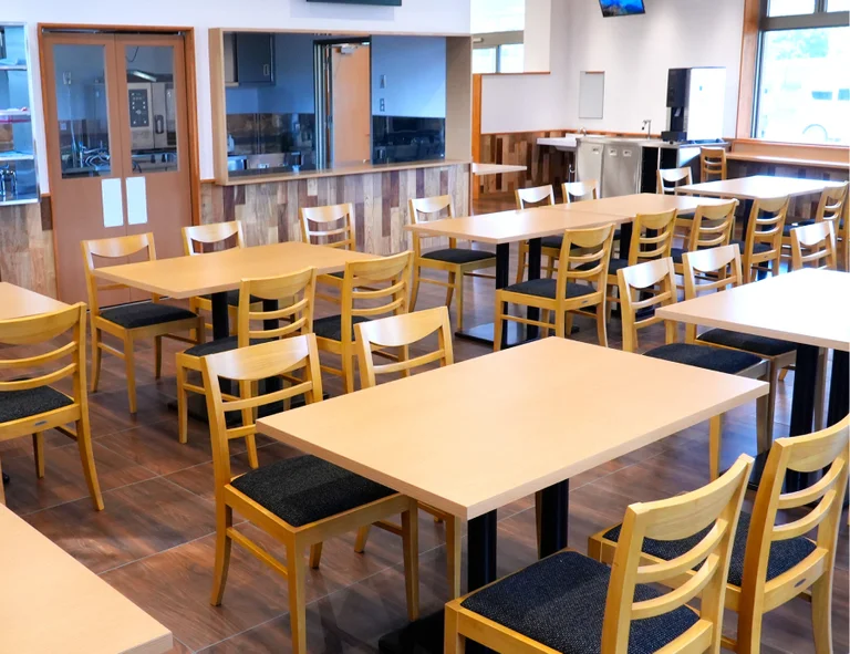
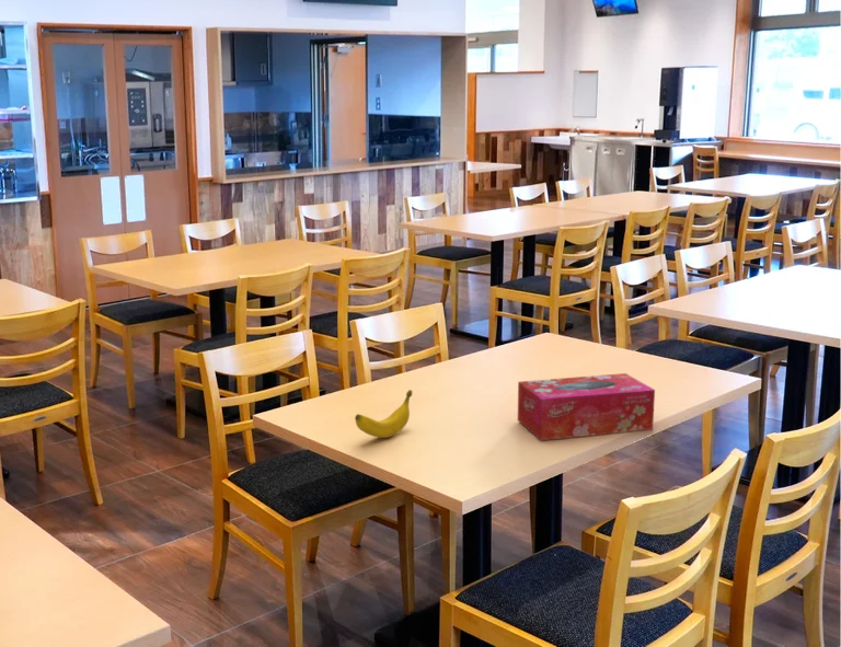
+ banana [354,389,413,439]
+ tissue box [517,372,656,441]
